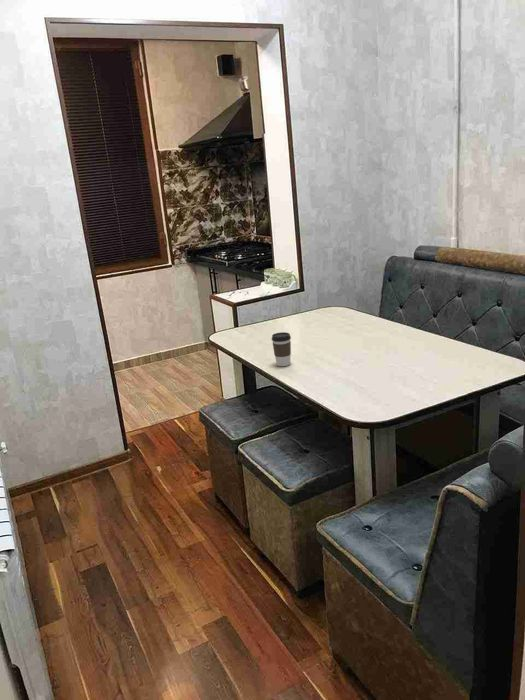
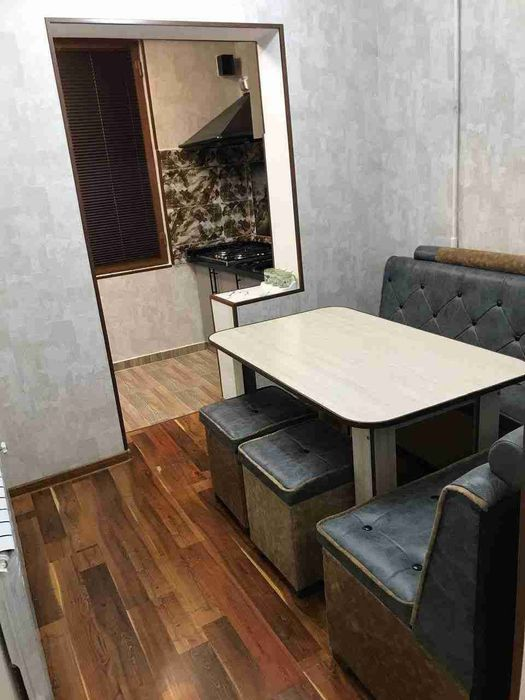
- coffee cup [271,331,292,367]
